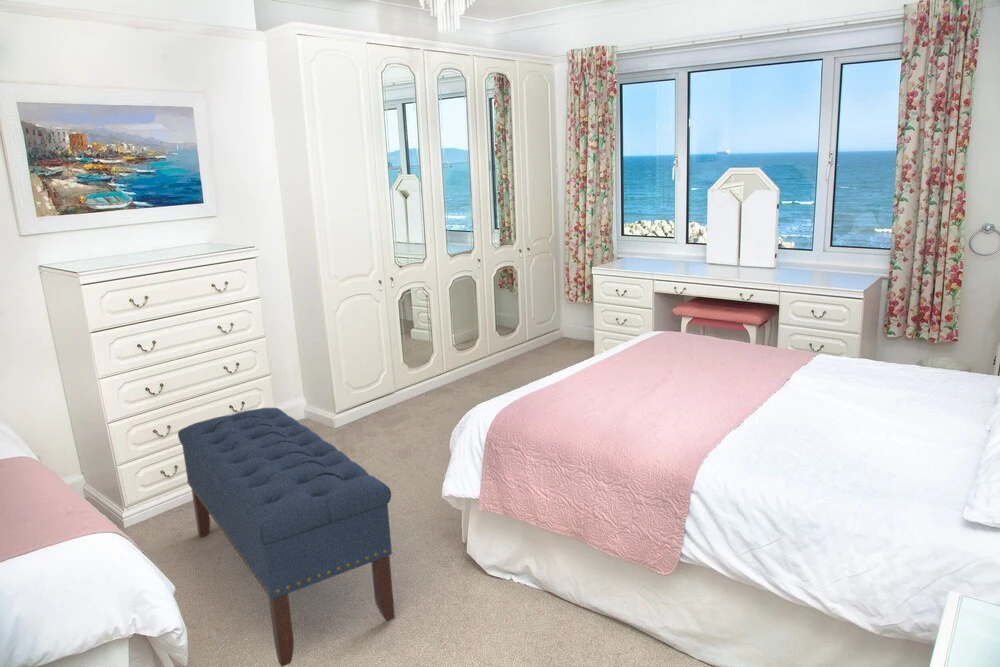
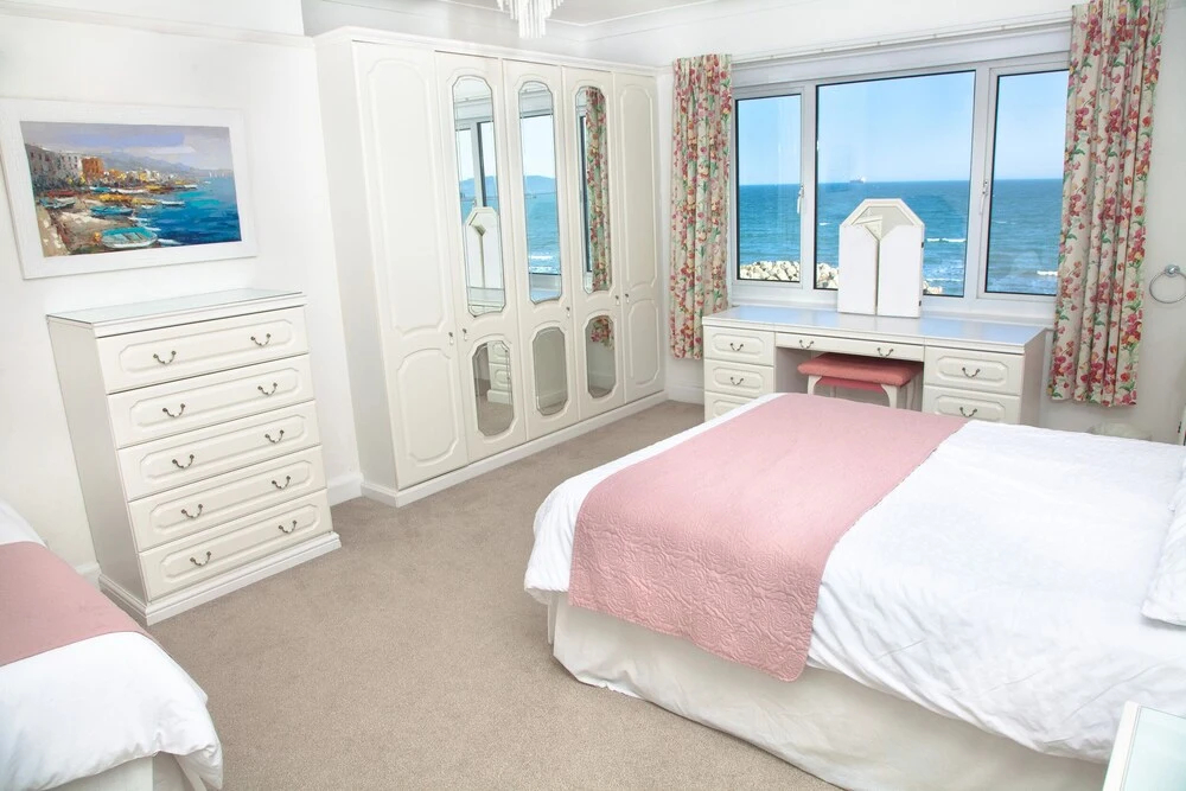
- bench [177,407,396,667]
